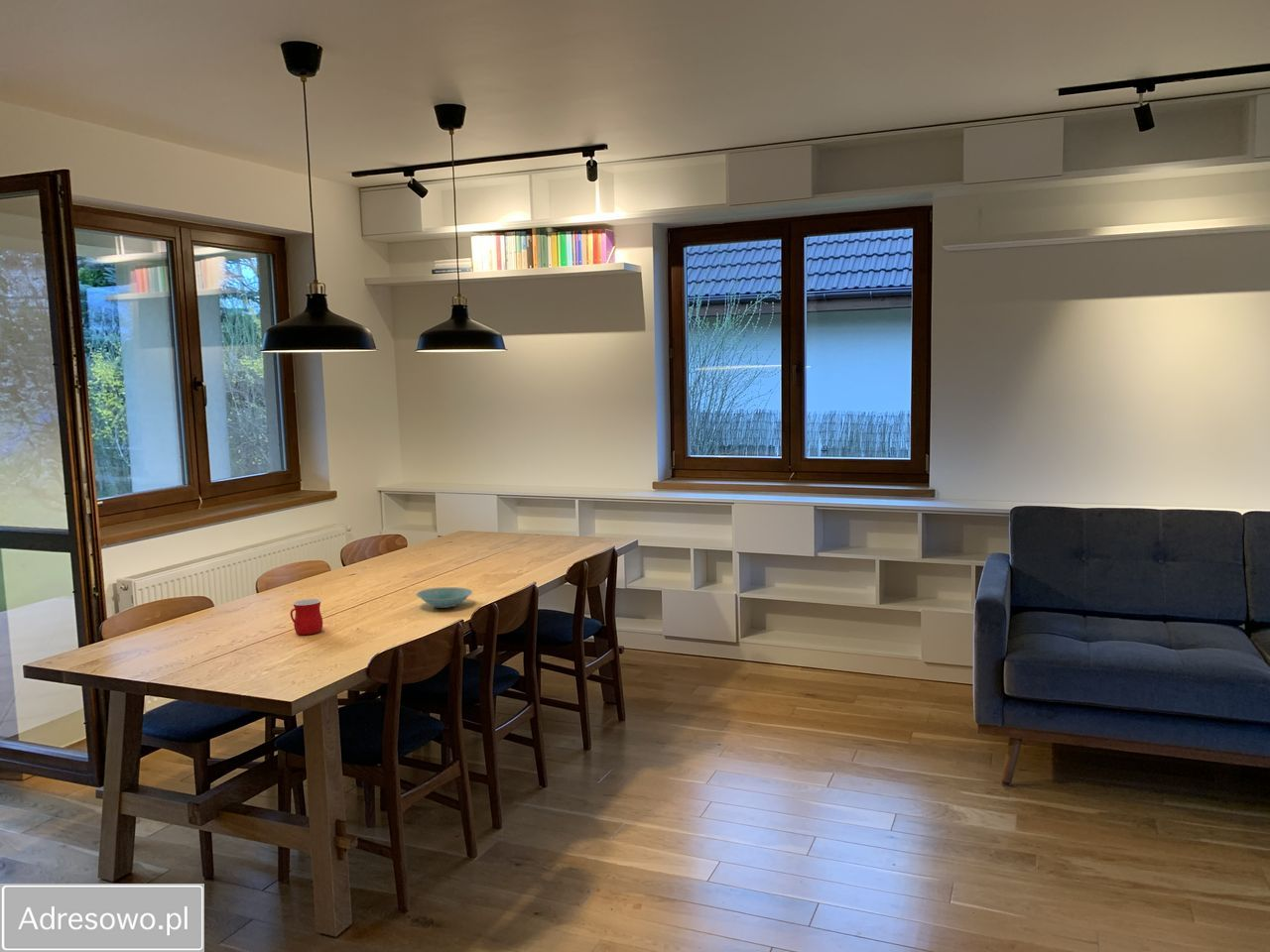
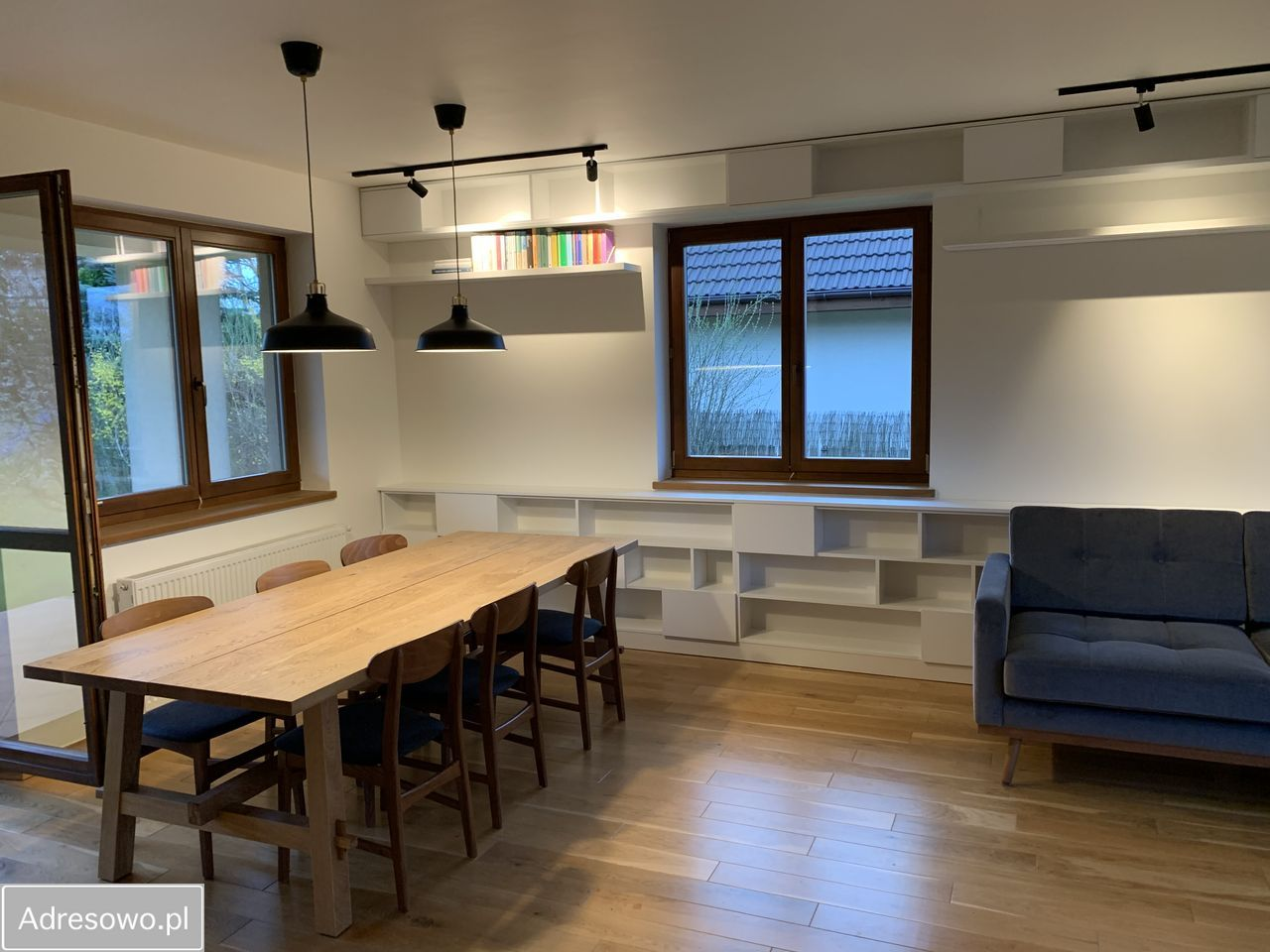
- bowl [415,586,473,609]
- mug [290,598,323,636]
